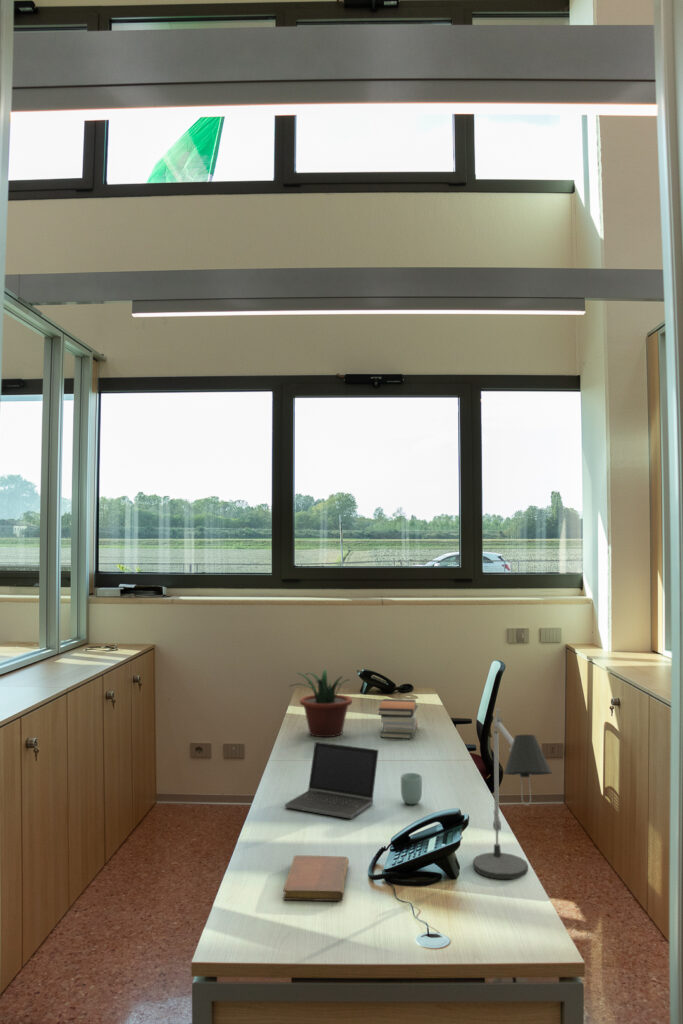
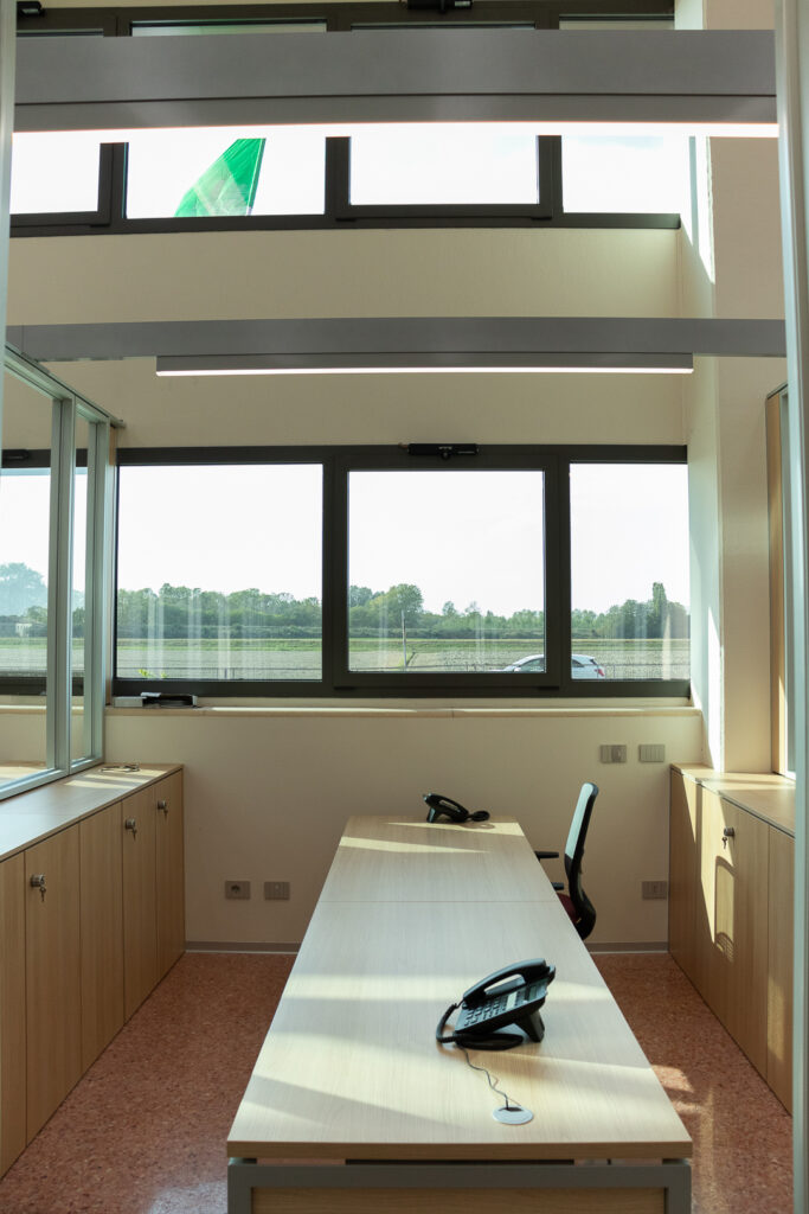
- laptop computer [284,741,380,820]
- book stack [377,698,419,740]
- cup [400,772,423,805]
- potted plant [288,668,353,738]
- desk lamp [472,708,553,880]
- notebook [282,854,350,902]
